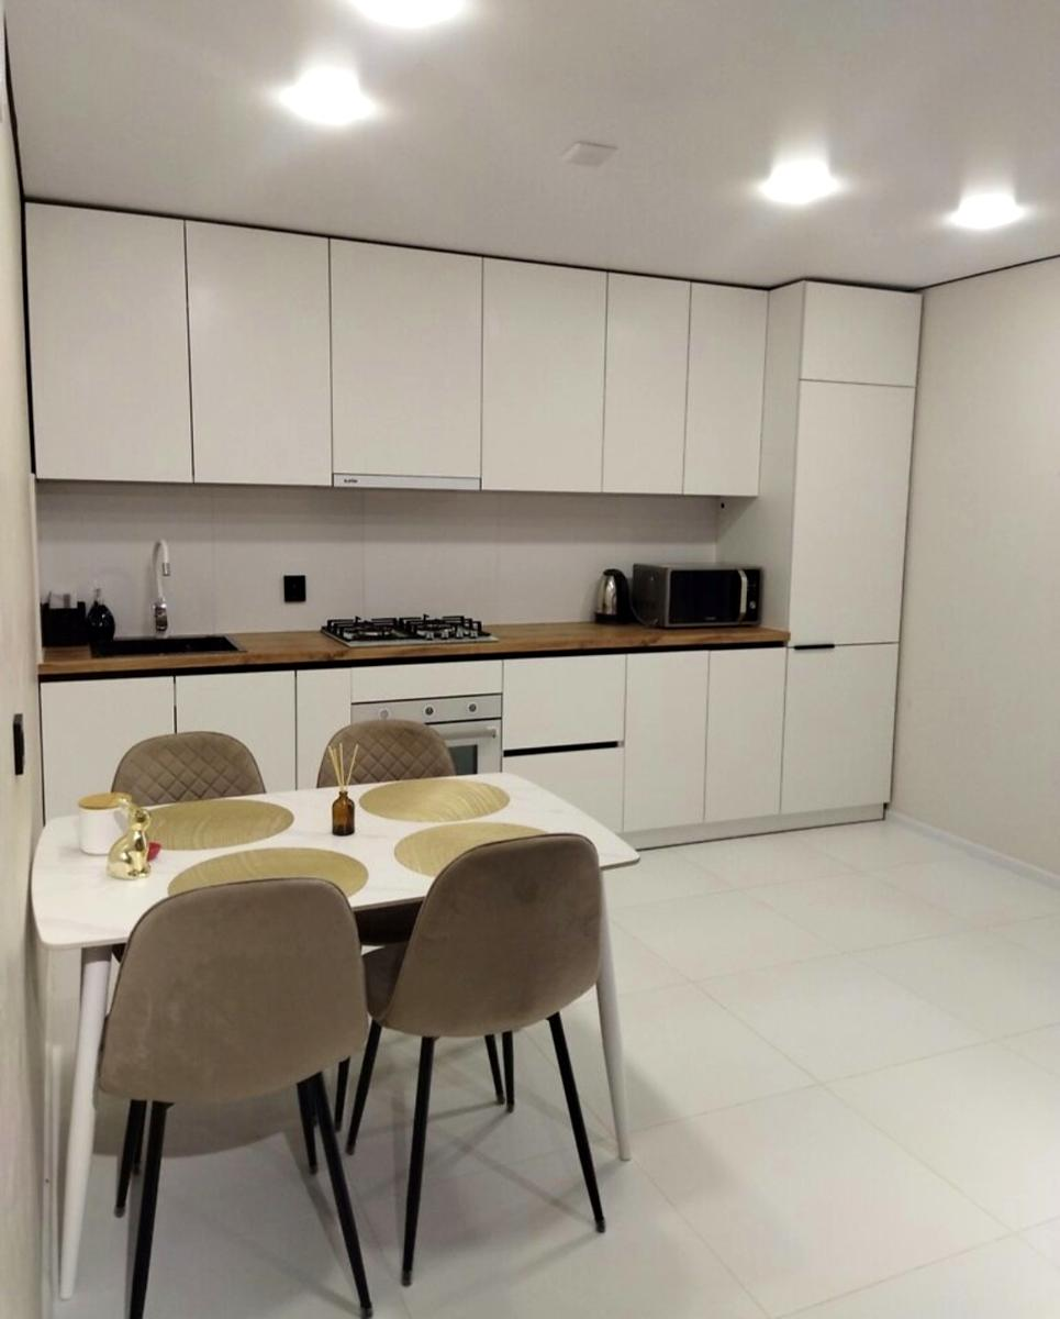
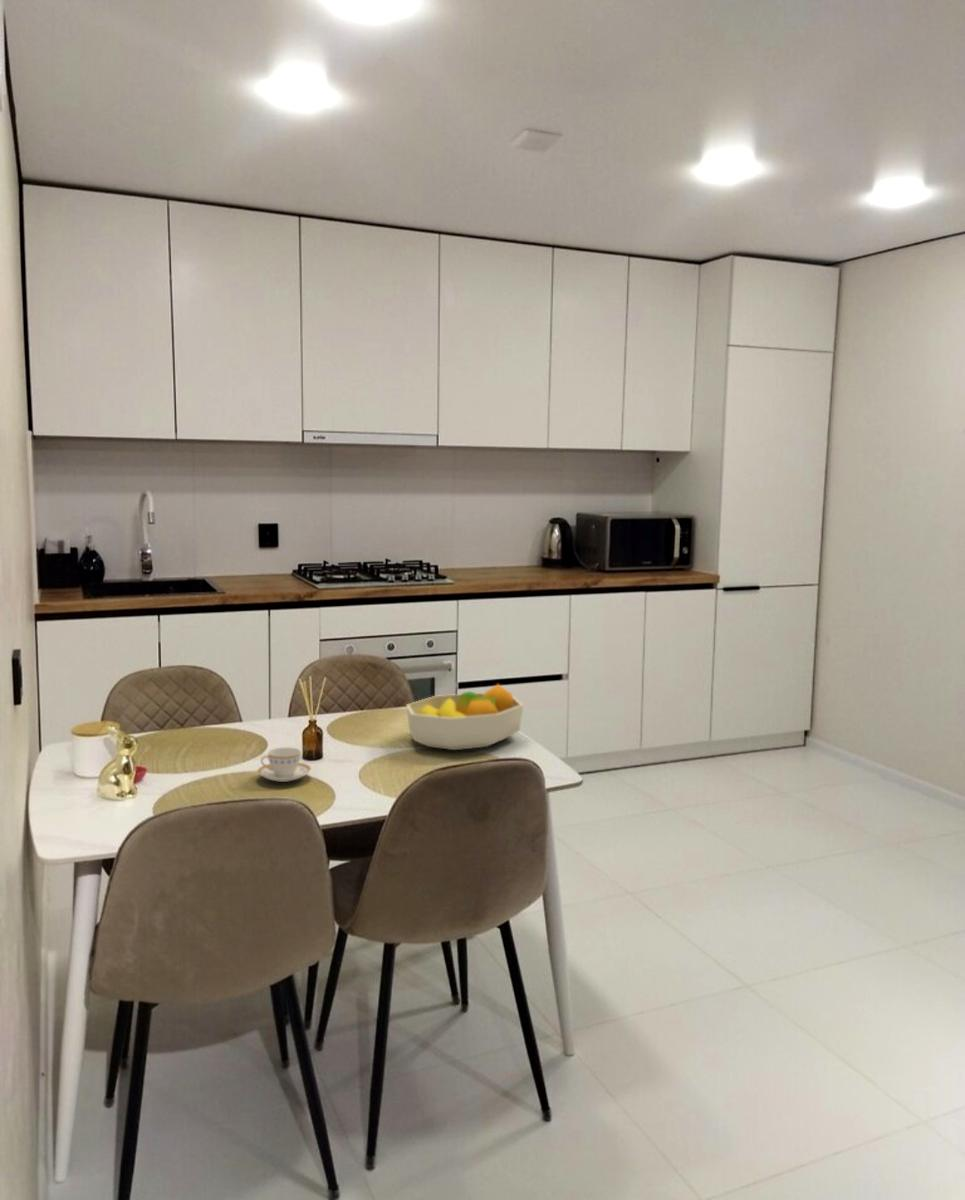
+ teacup [256,746,312,783]
+ fruit bowl [405,683,525,751]
